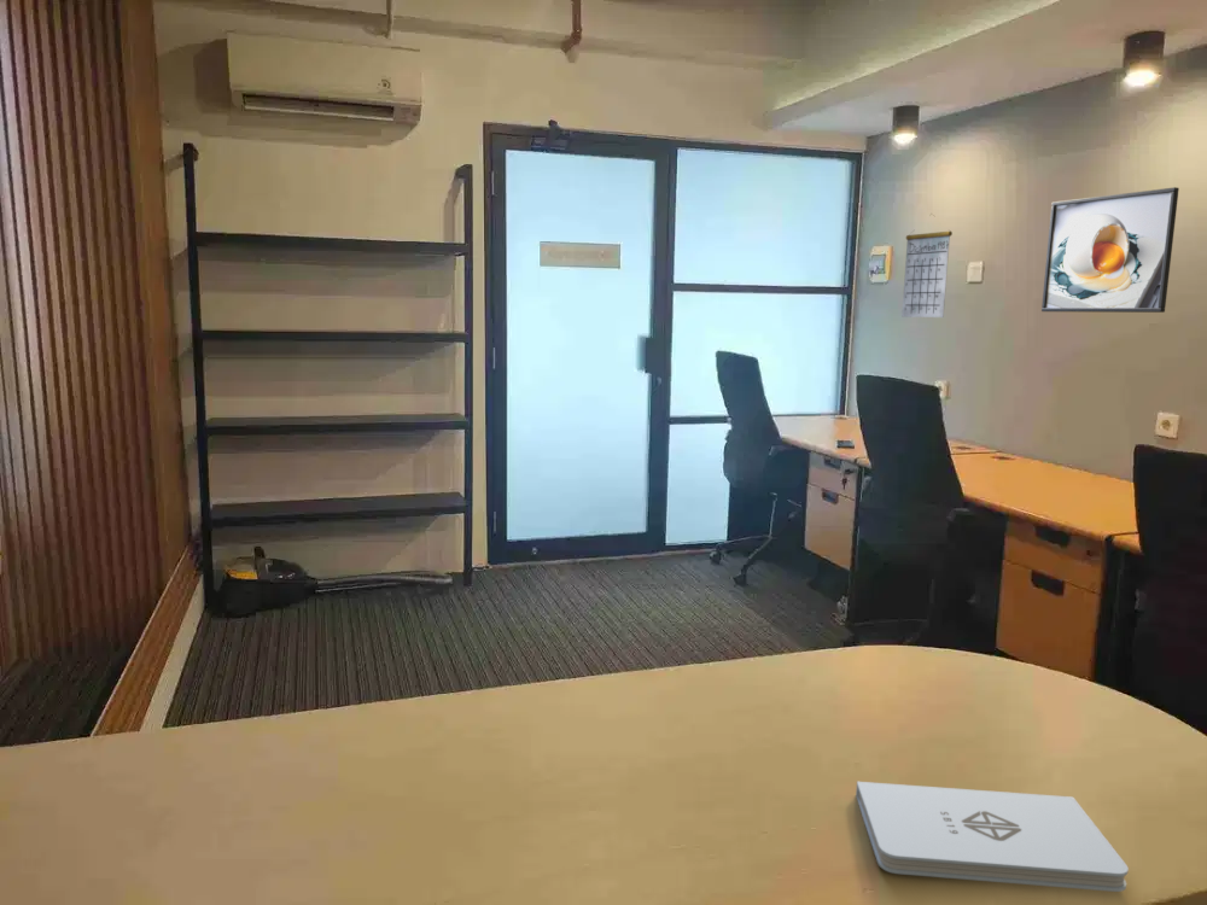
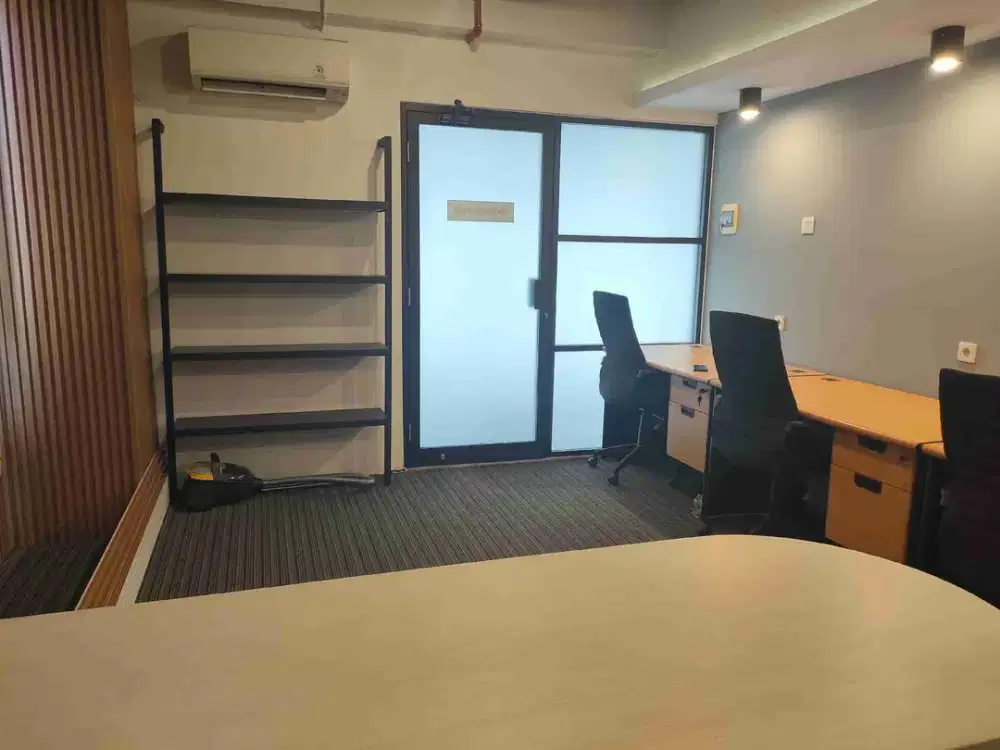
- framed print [1040,186,1180,314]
- notepad [855,781,1130,893]
- calendar [900,212,954,319]
